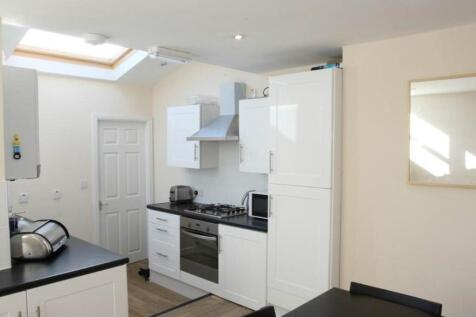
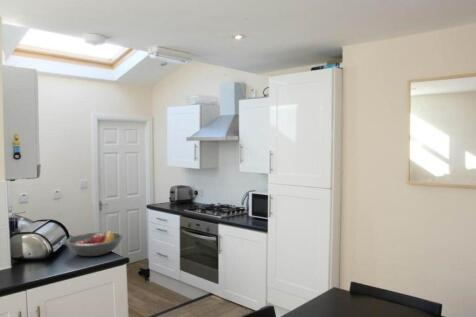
+ fruit bowl [65,229,124,257]
